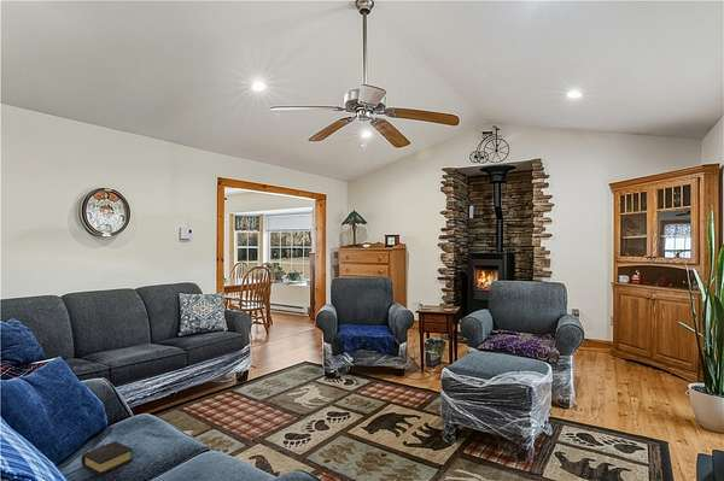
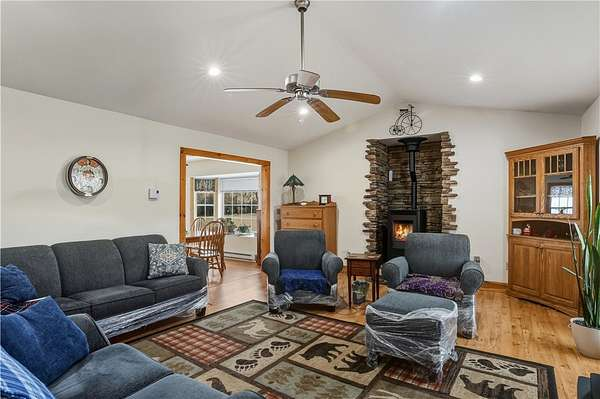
- book [80,440,134,476]
